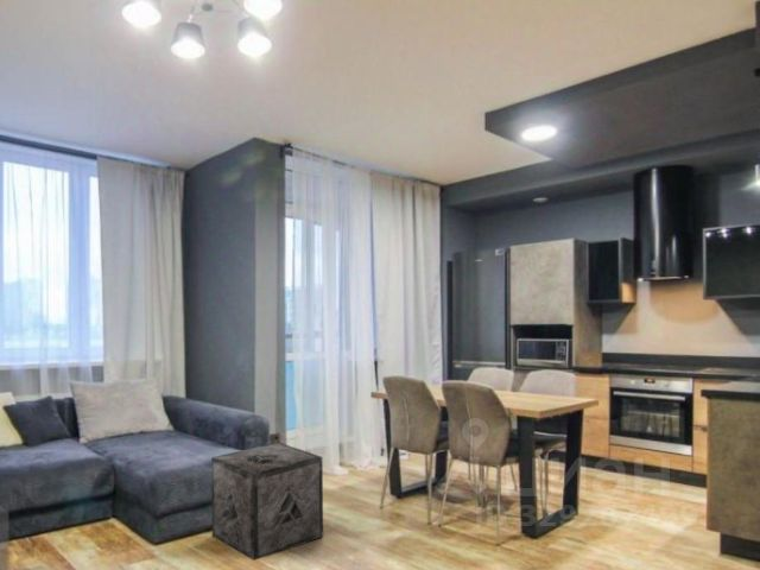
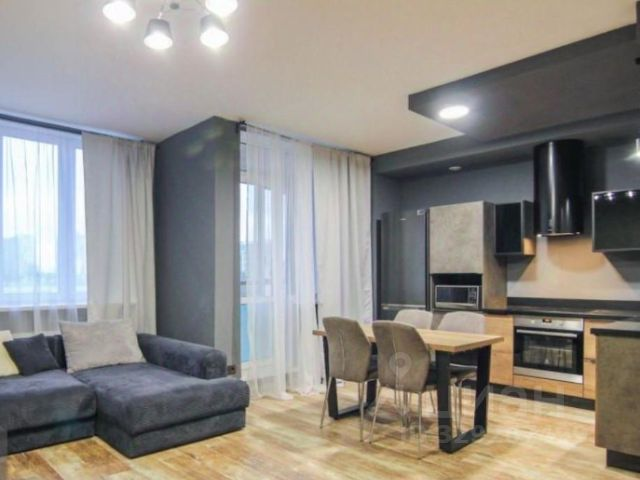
- storage crate [210,441,324,562]
